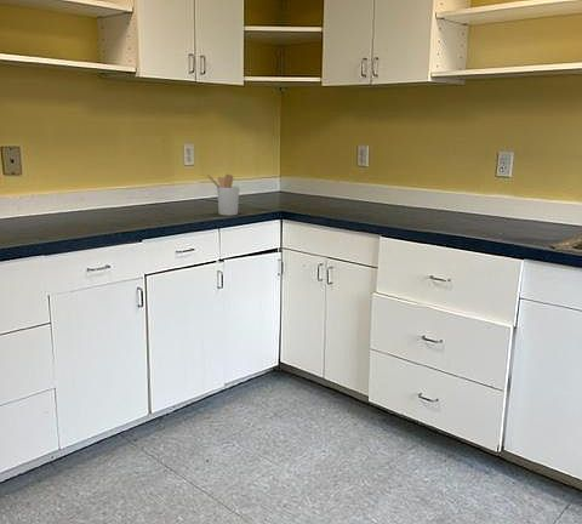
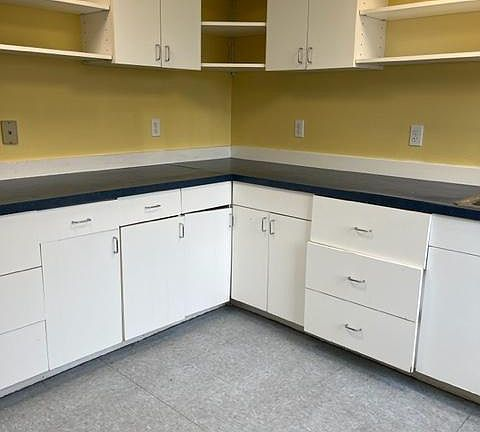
- utensil holder [206,173,240,217]
